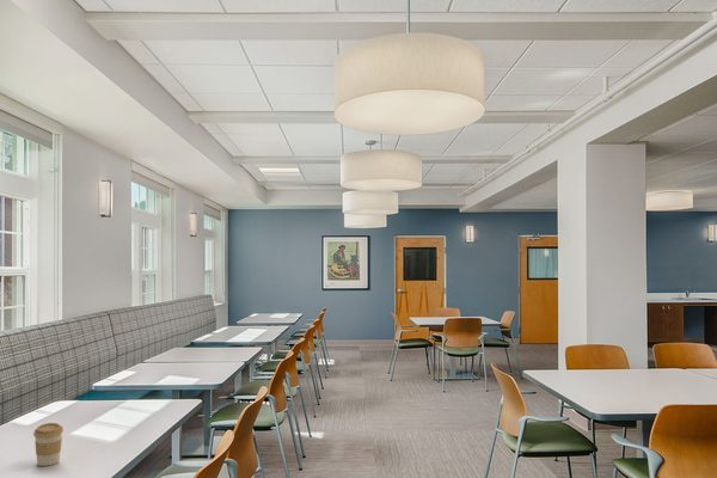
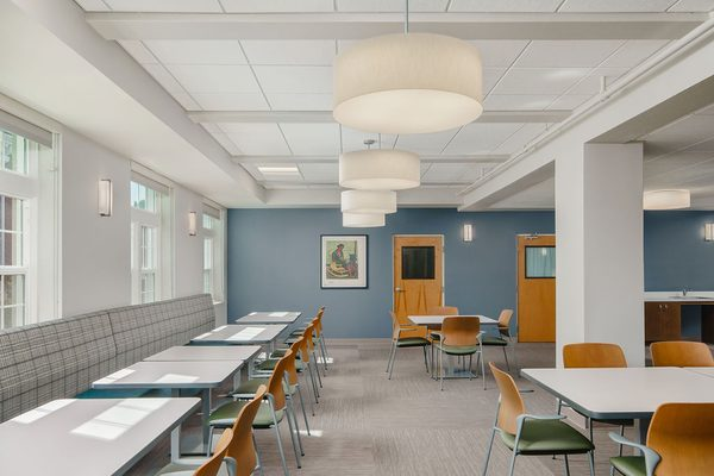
- coffee cup [32,422,65,467]
